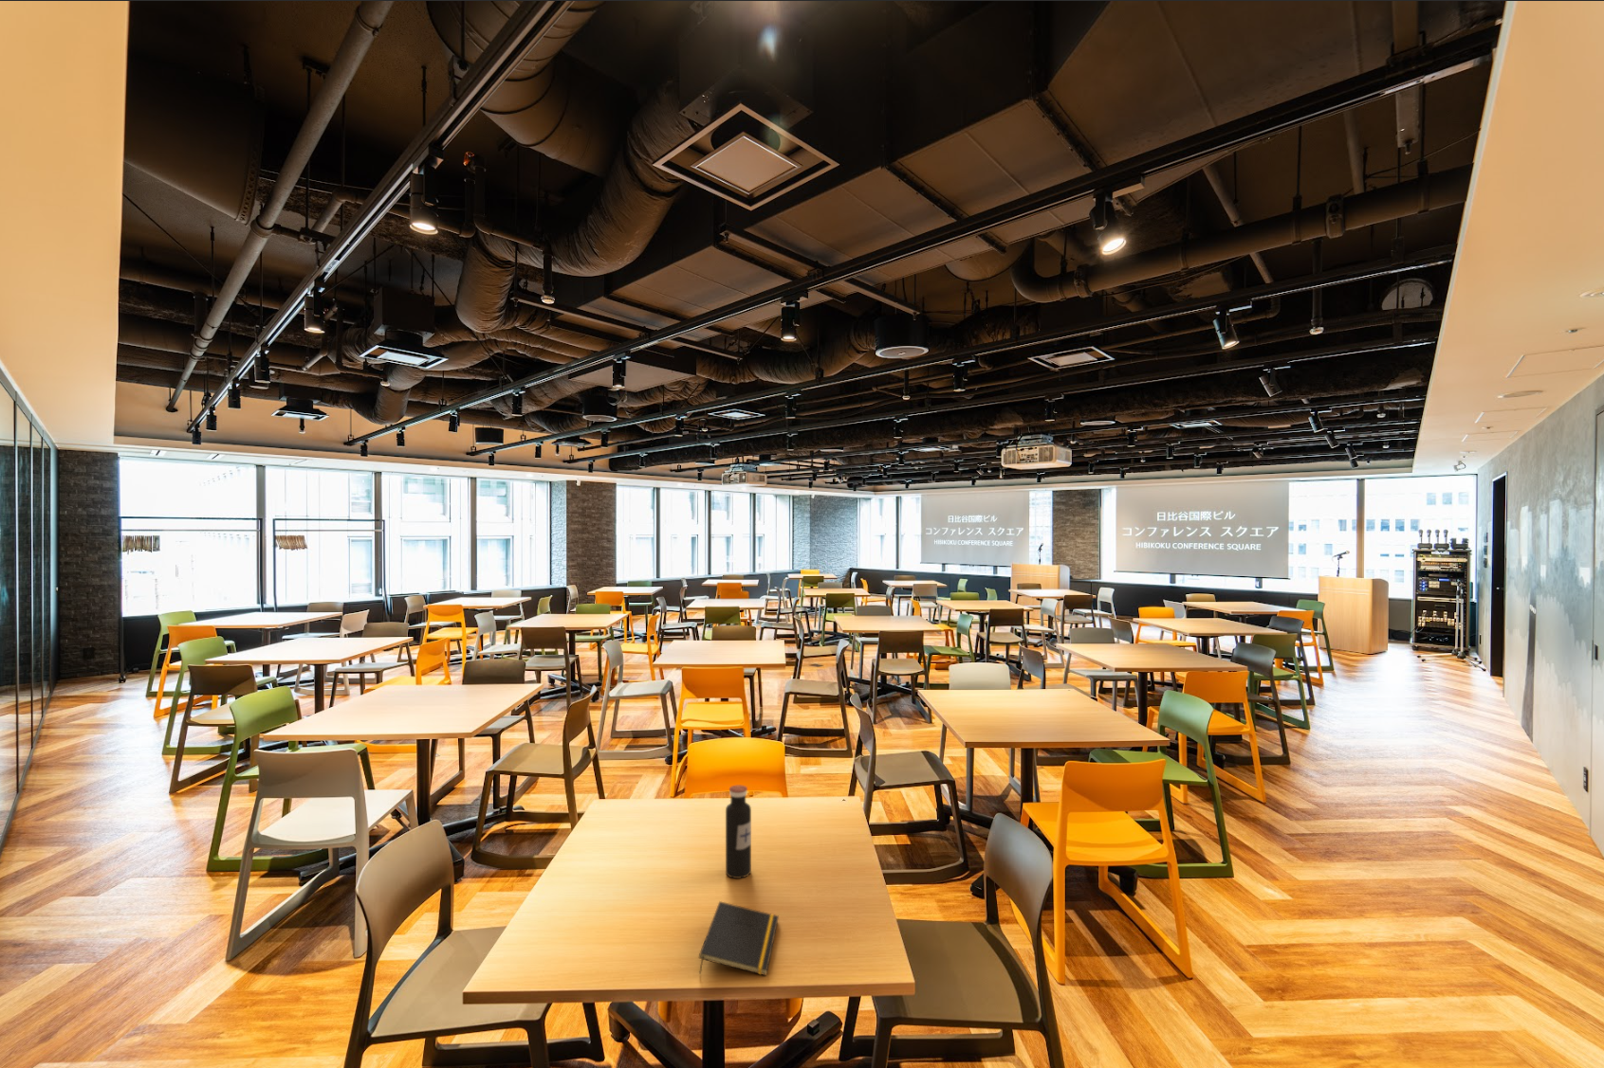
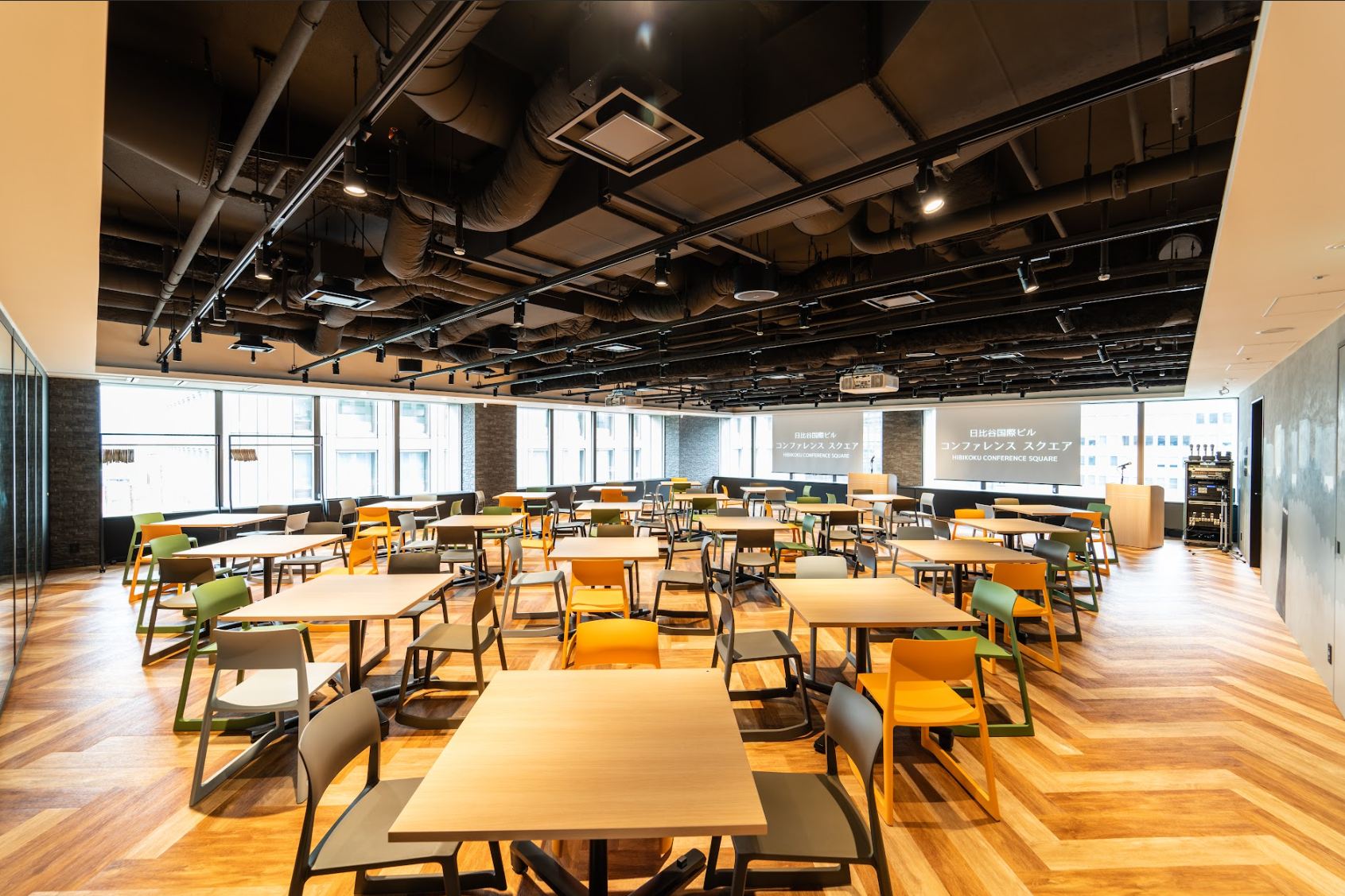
- notepad [698,900,780,976]
- water bottle [725,784,753,880]
